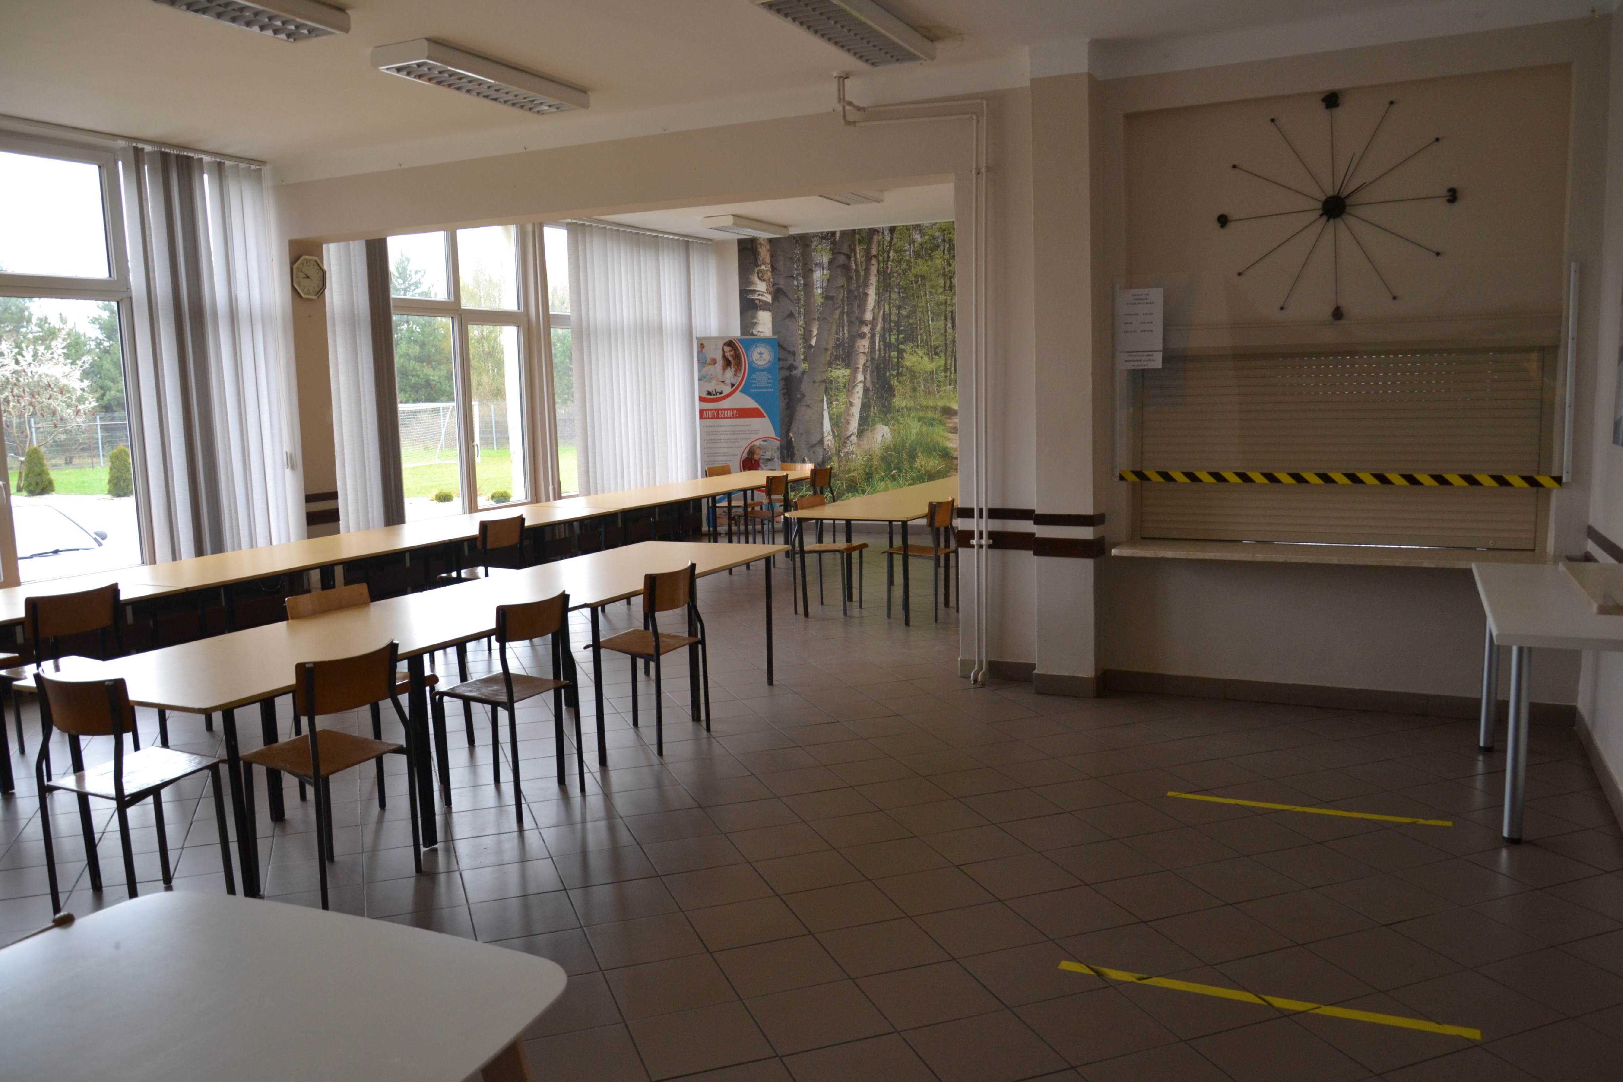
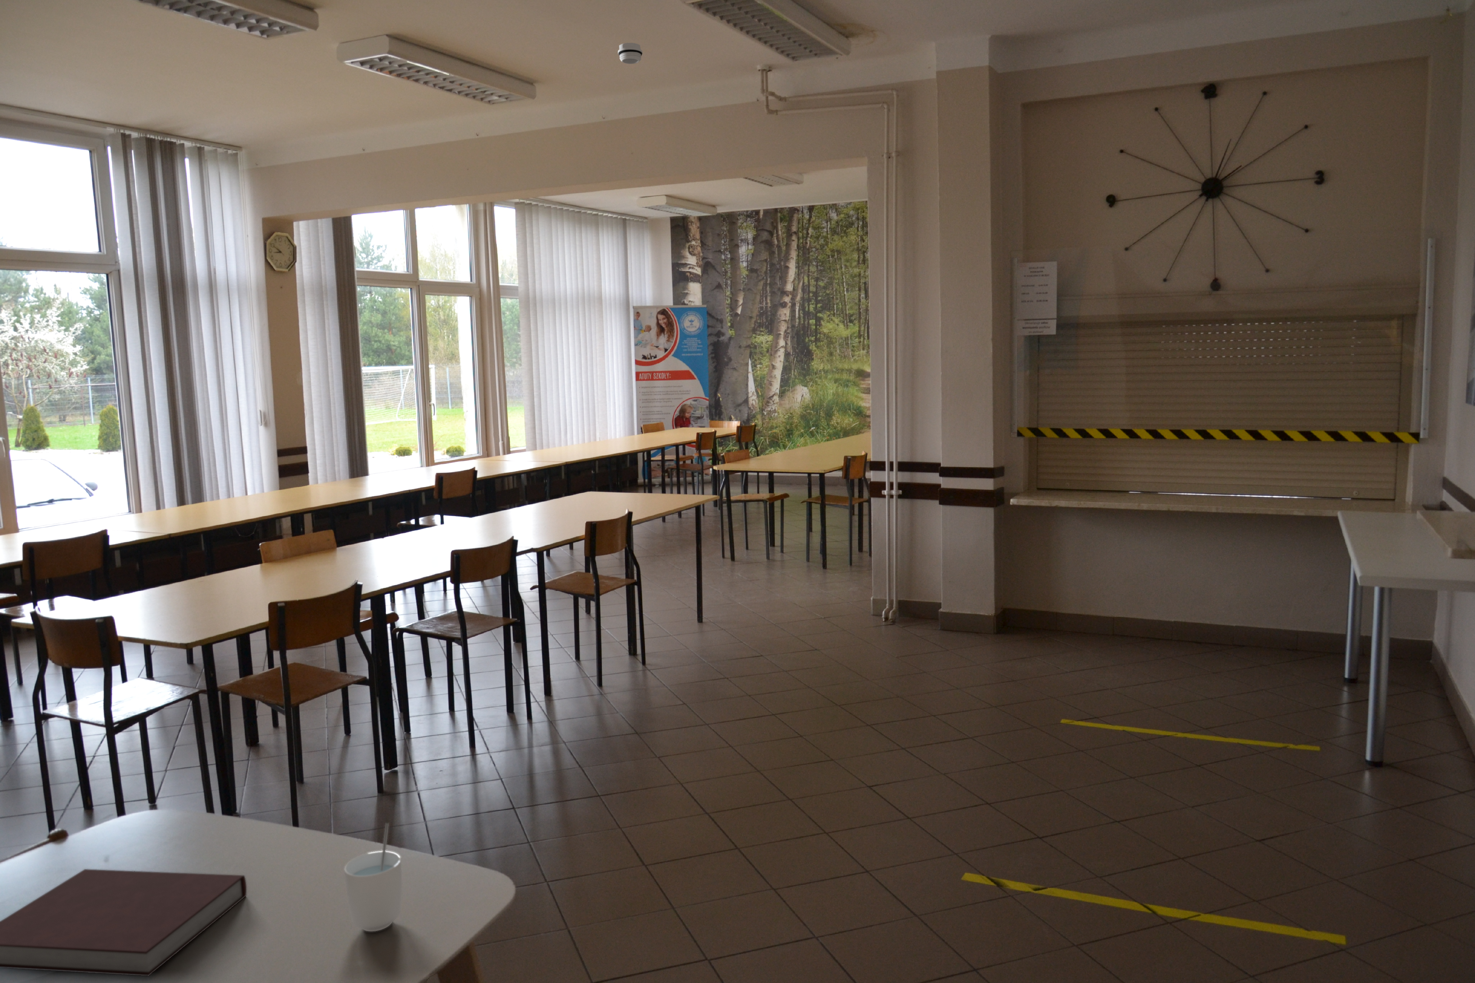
+ notebook [0,869,247,976]
+ cup [344,823,403,931]
+ smoke detector [618,43,643,65]
